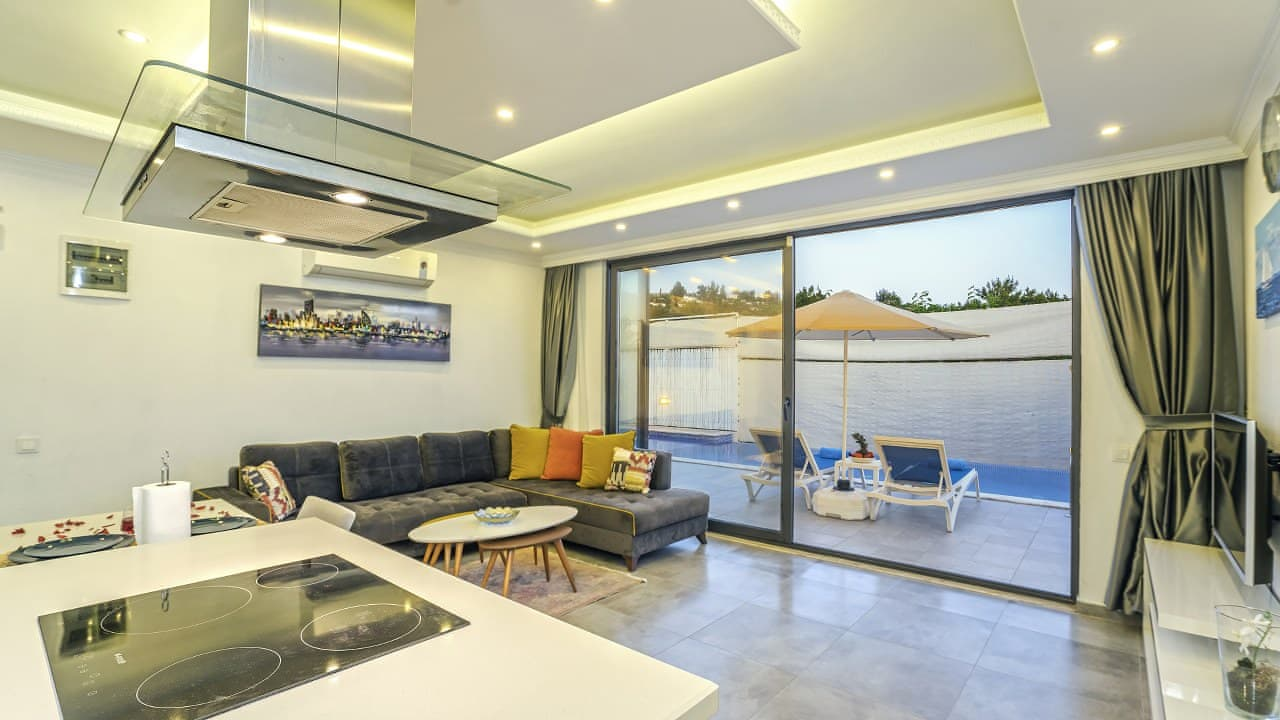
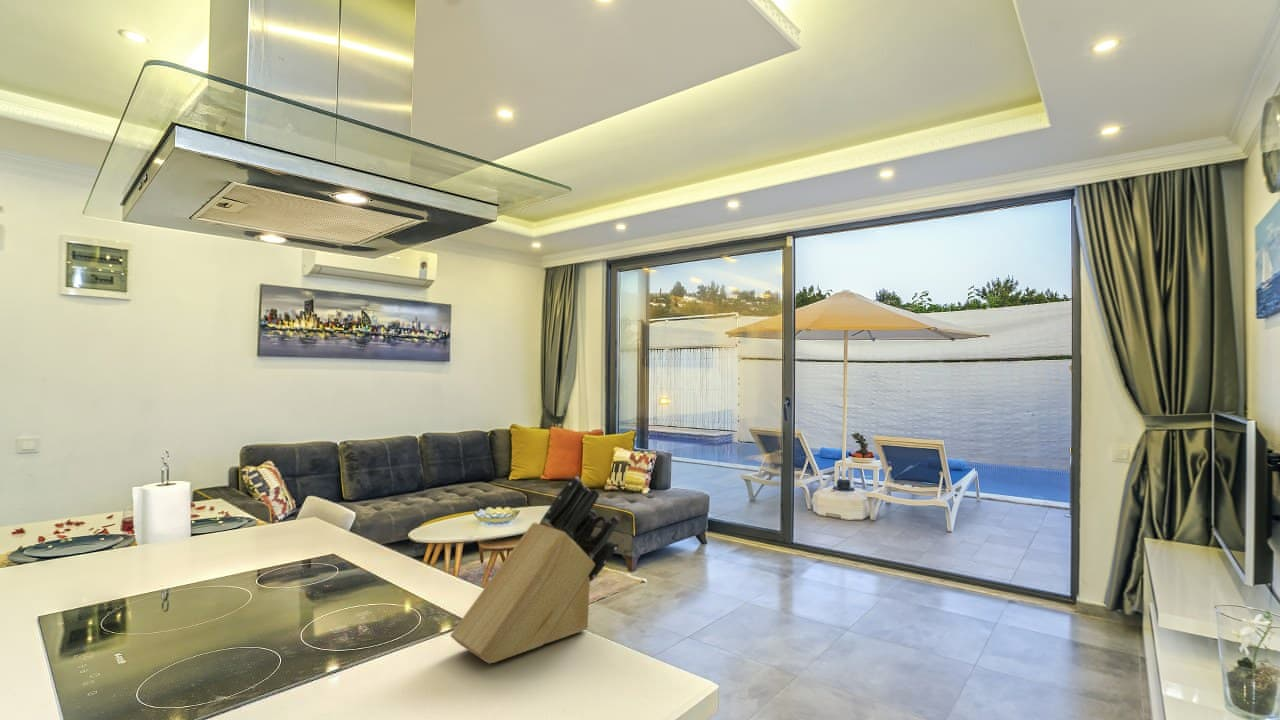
+ knife block [449,475,621,664]
